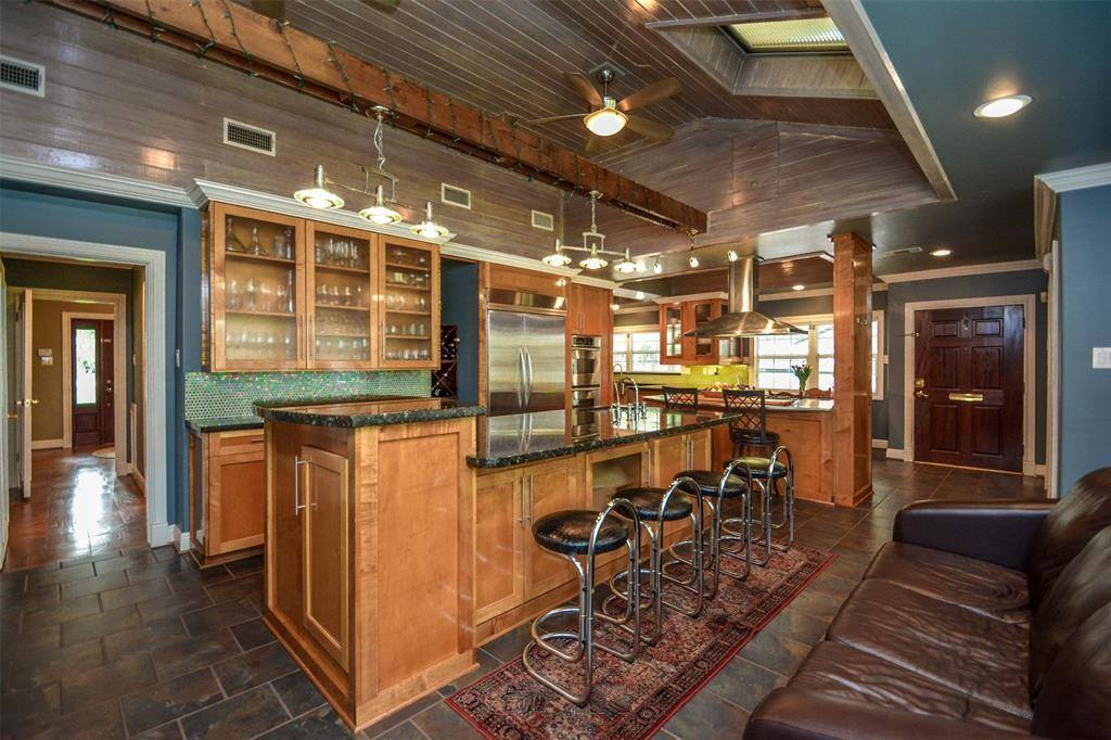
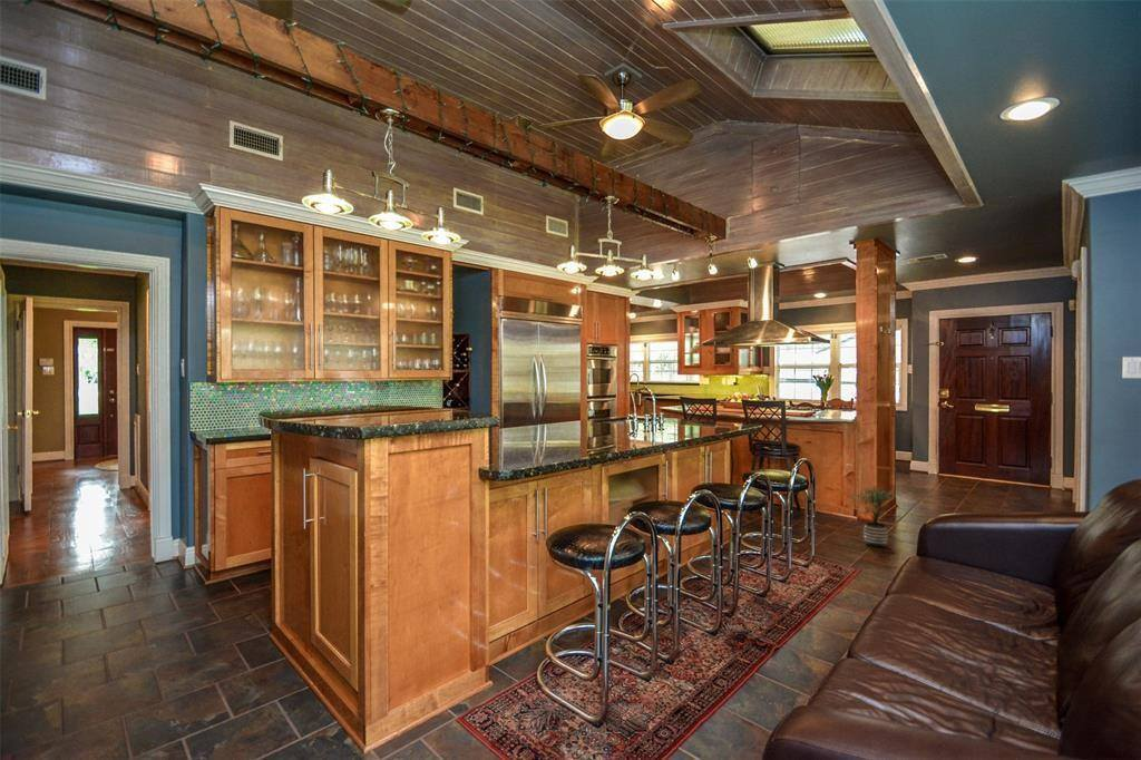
+ potted plant [850,485,899,548]
